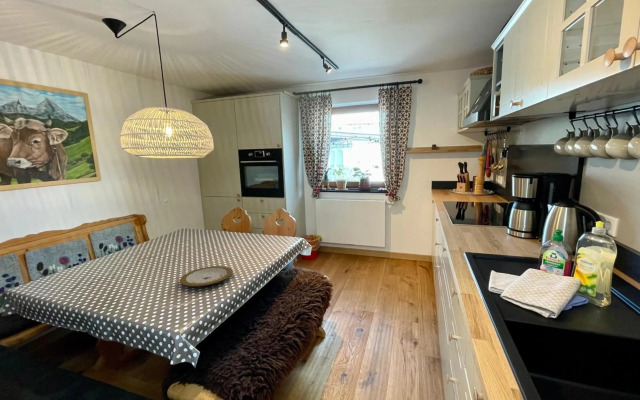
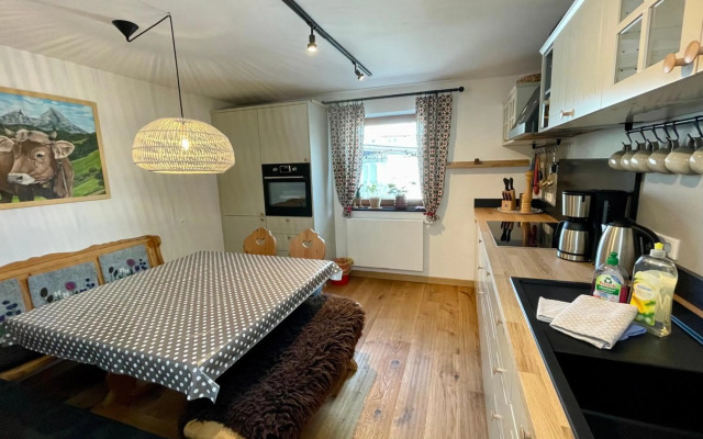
- plate [179,265,234,288]
